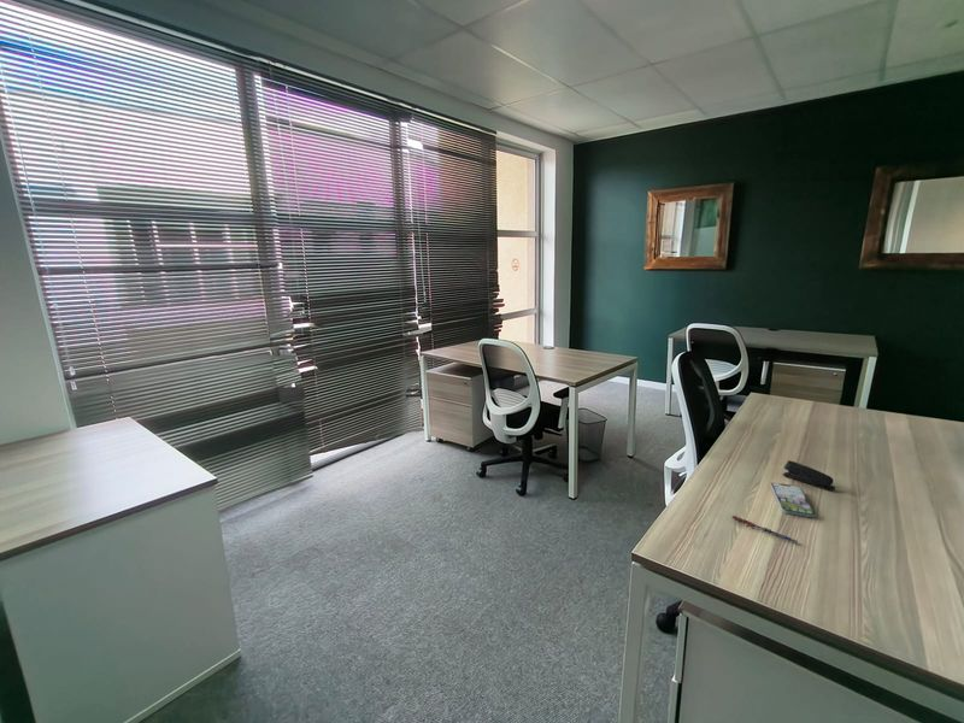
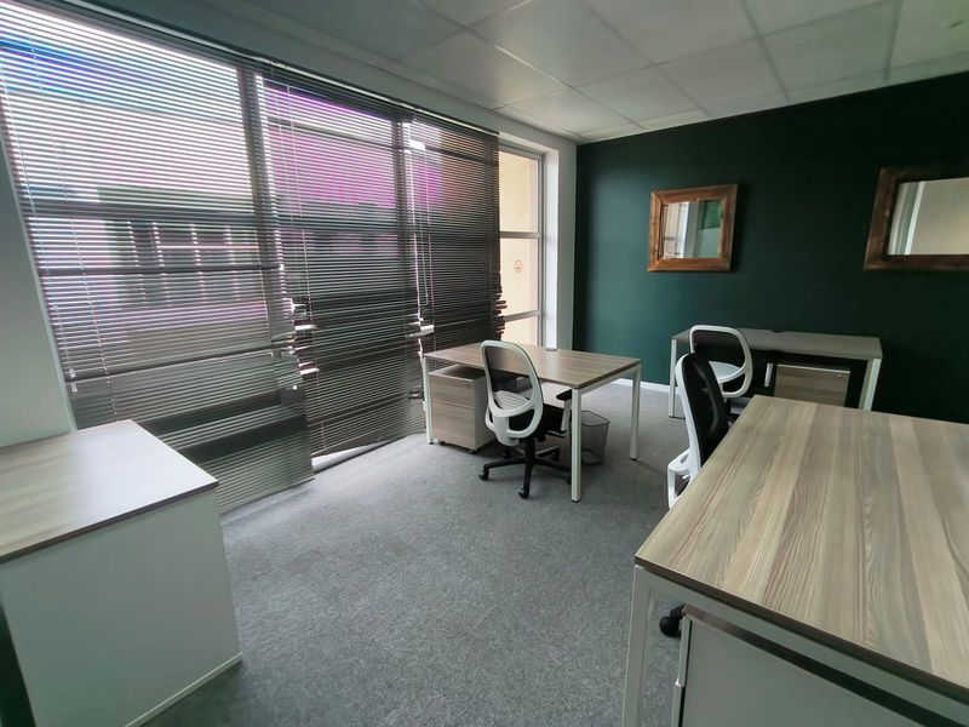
- pen [730,515,799,545]
- smartphone [770,482,816,518]
- stapler [782,459,836,492]
